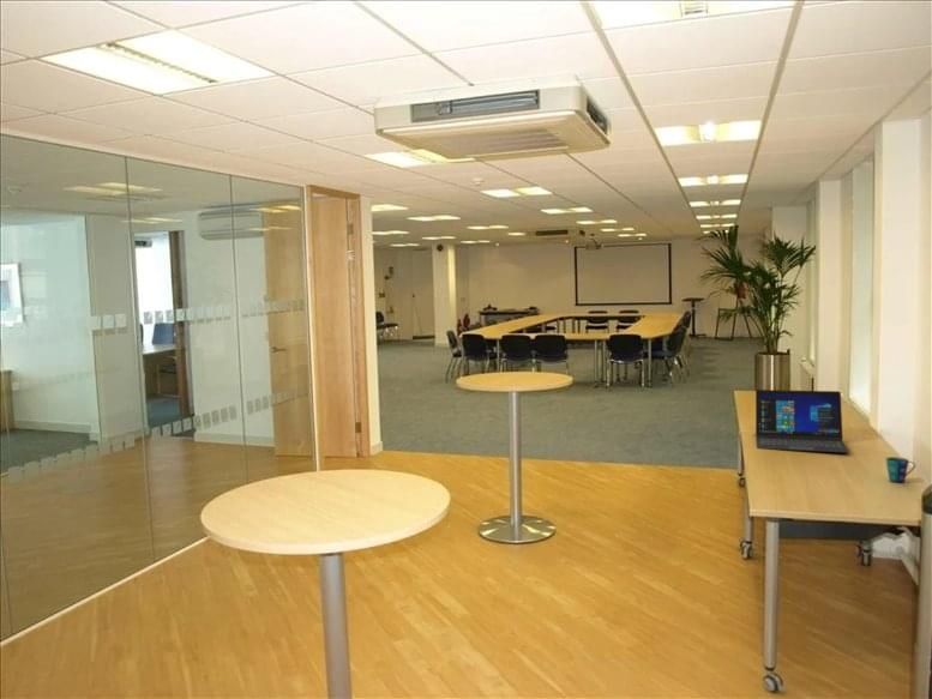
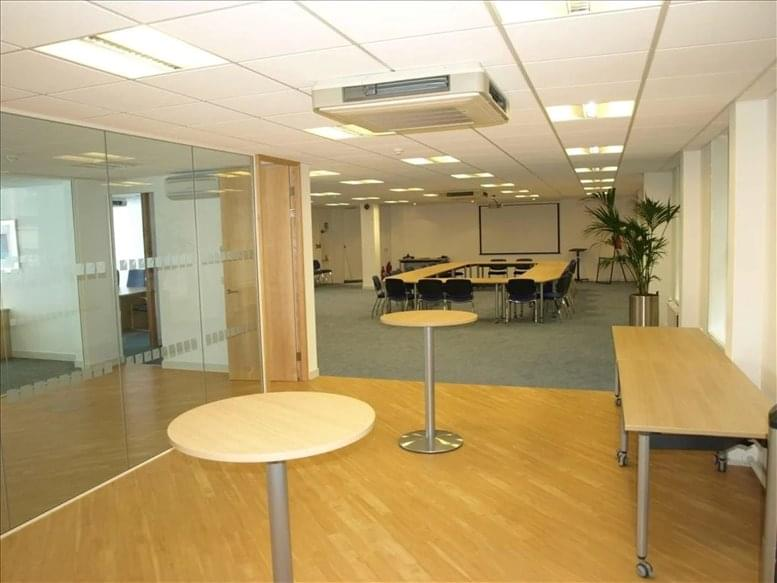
- cup [884,456,916,483]
- laptop [754,388,850,454]
